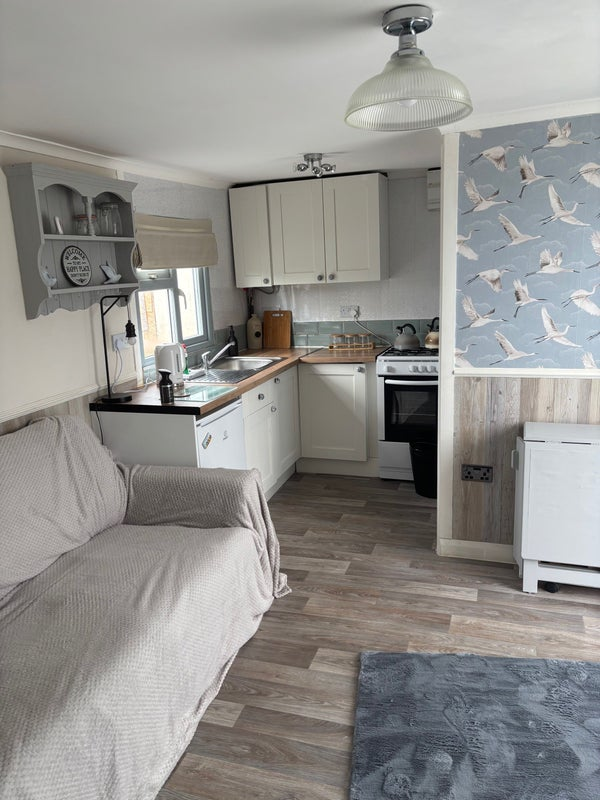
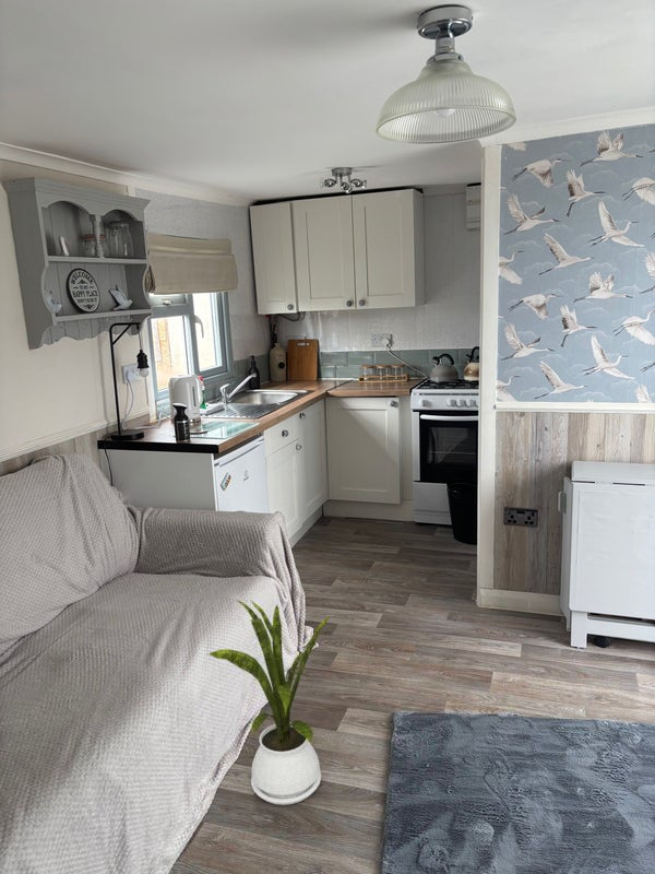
+ house plant [207,599,331,806]
